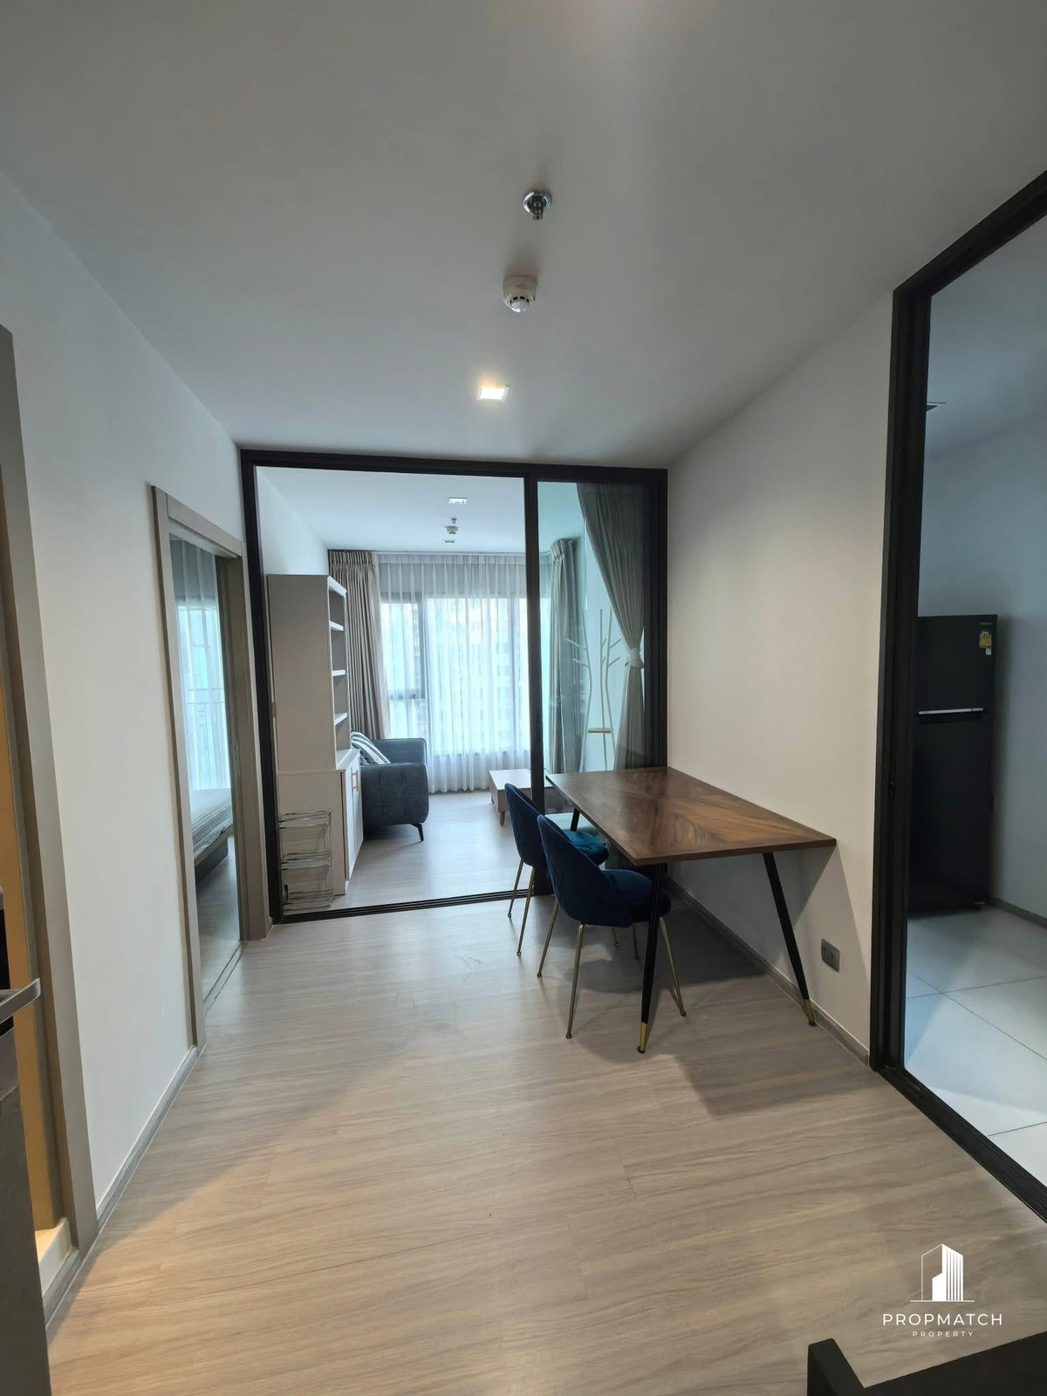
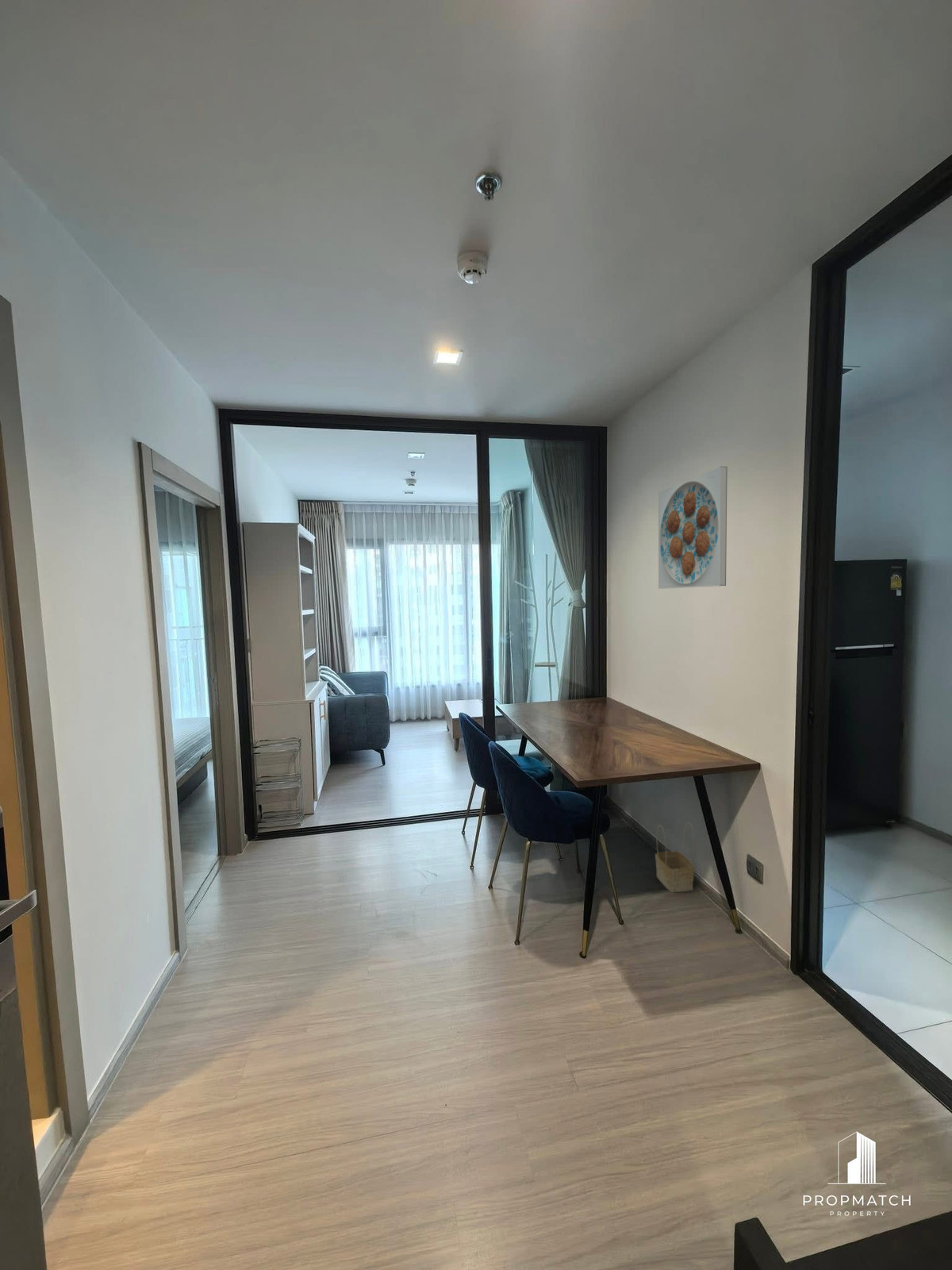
+ basket [655,822,695,893]
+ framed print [658,465,728,590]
